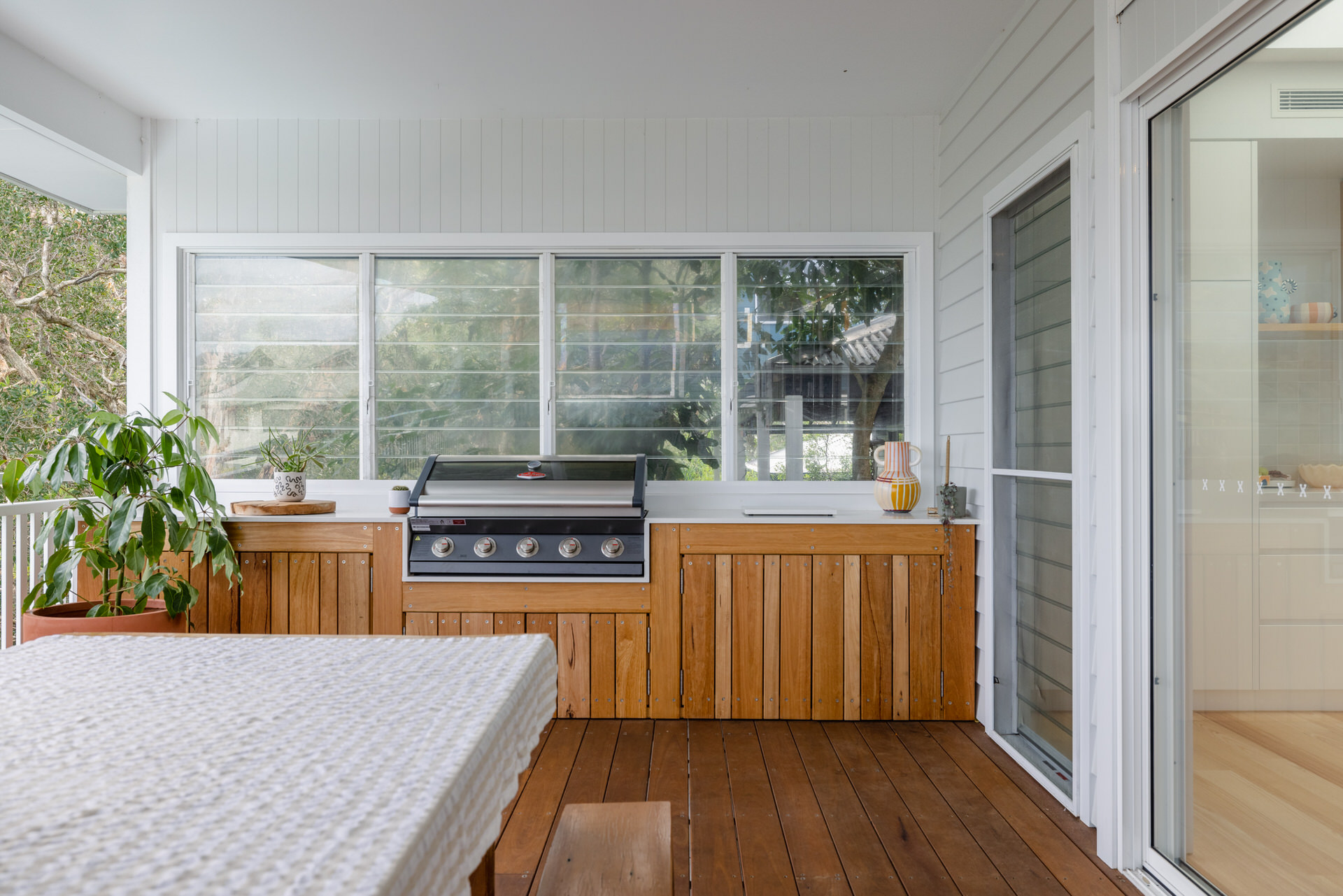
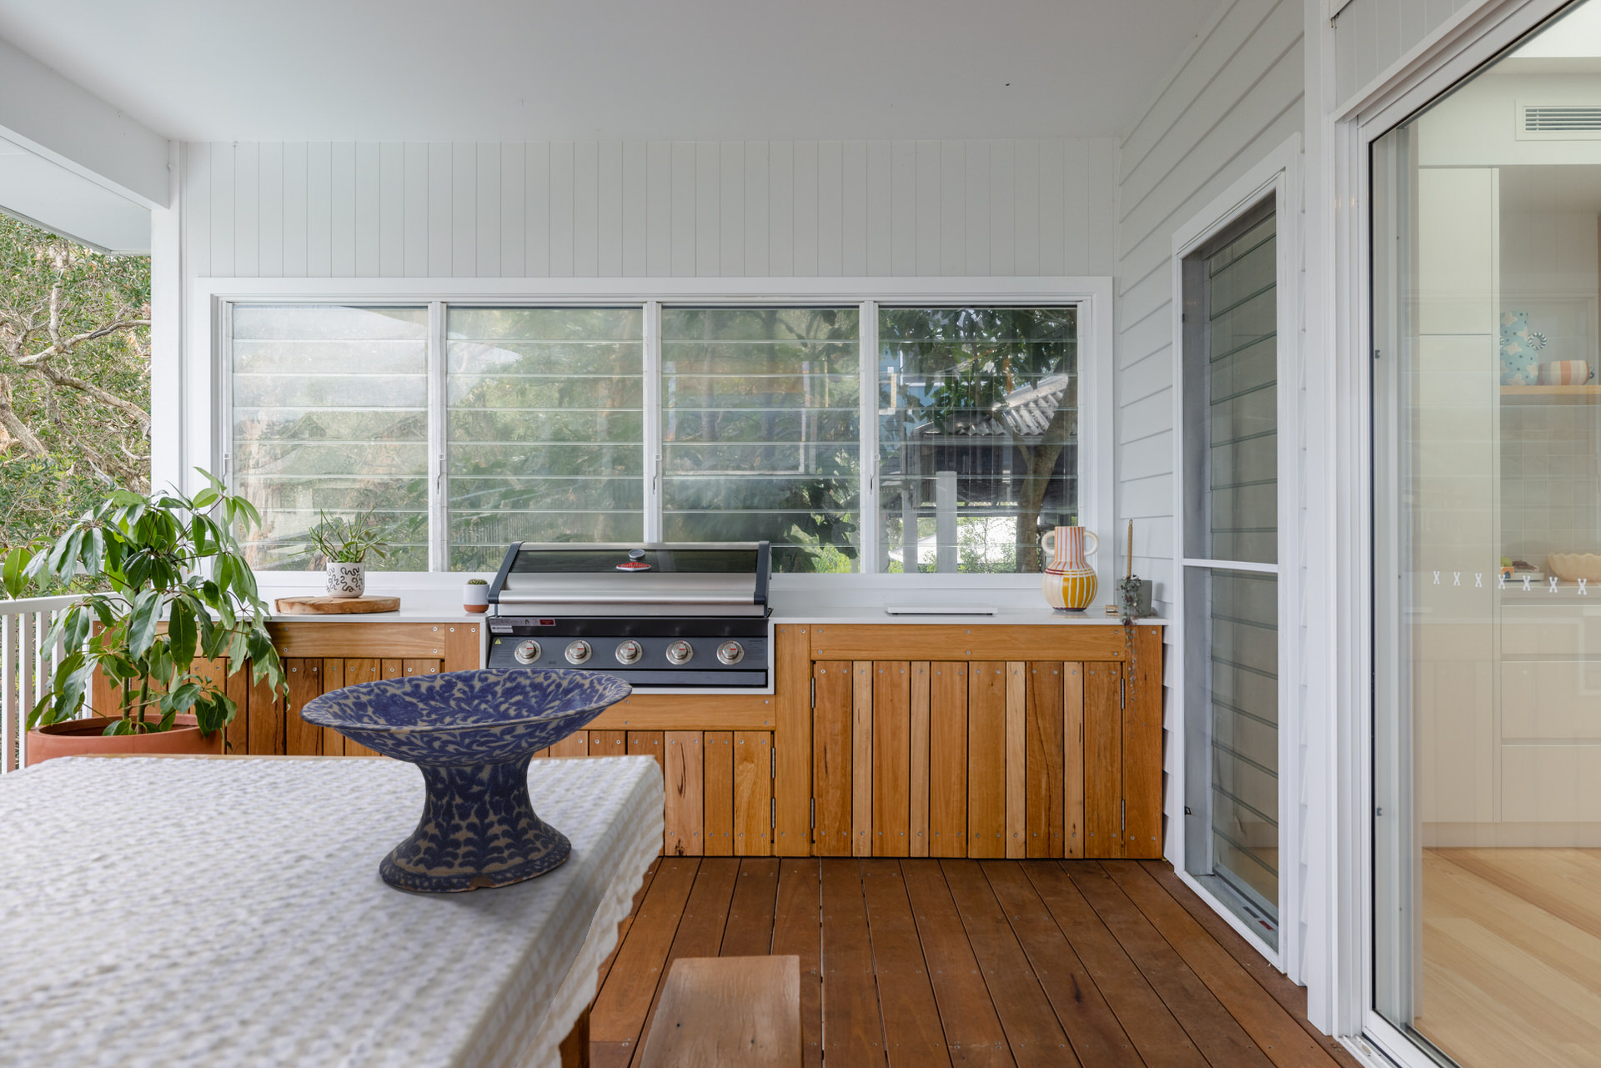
+ decorative bowl [298,668,633,894]
